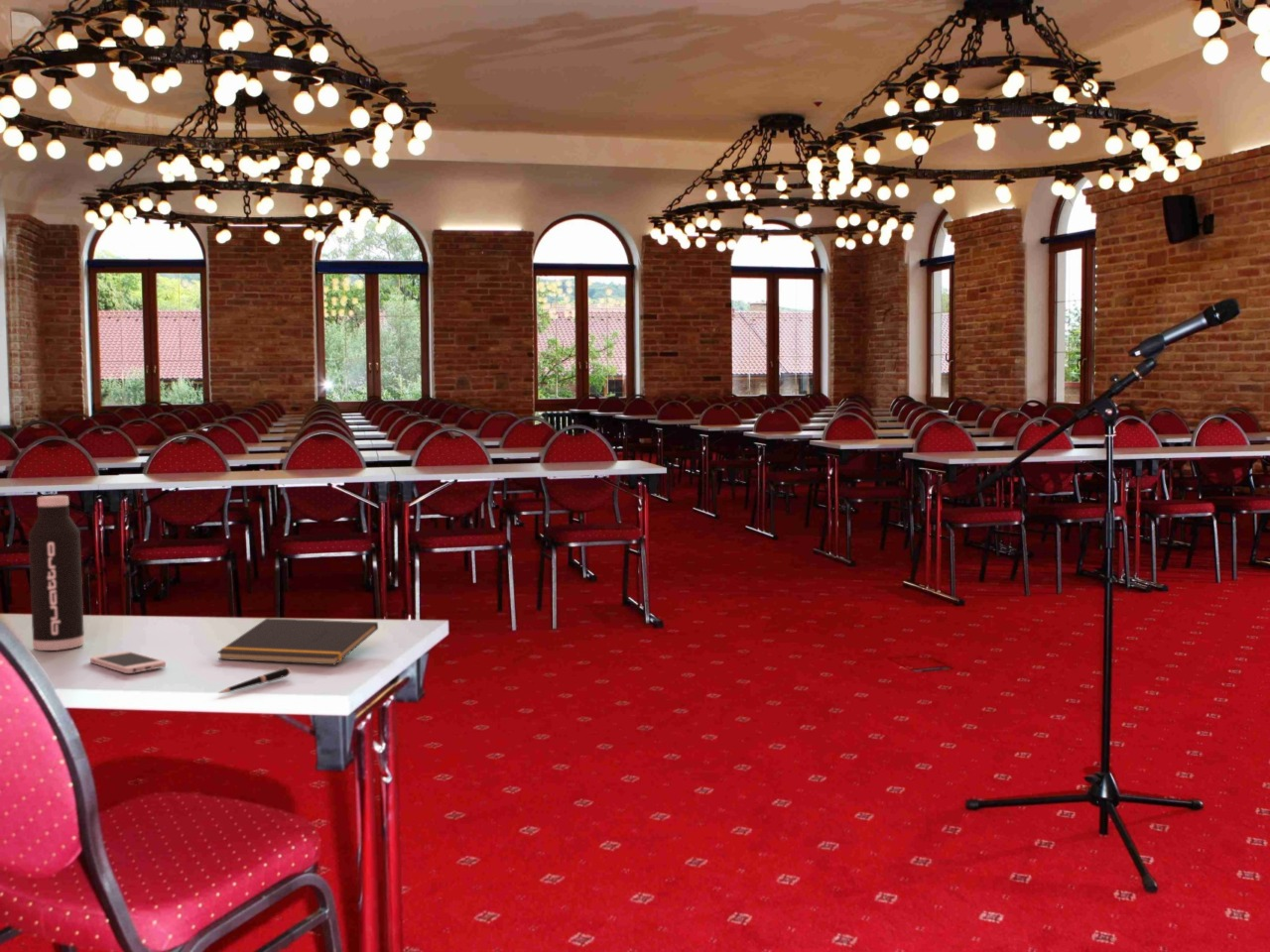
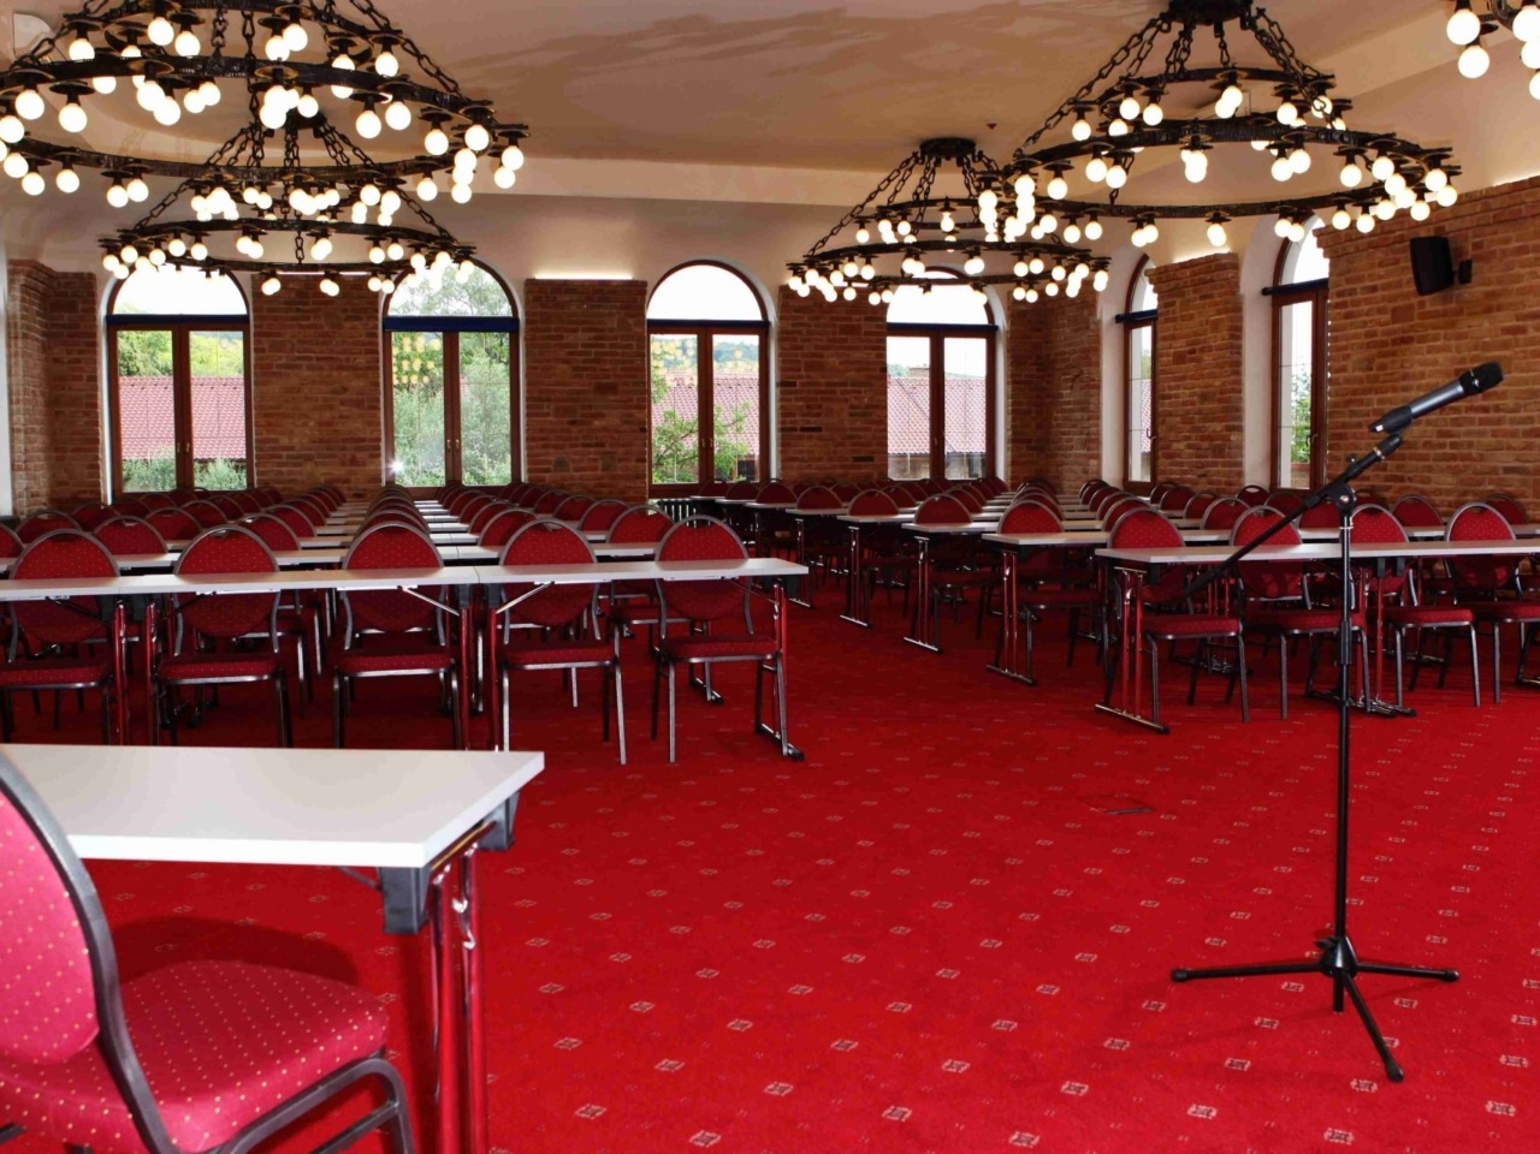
- smartphone [89,651,167,674]
- water bottle [28,495,85,652]
- pen [217,666,292,694]
- notepad [216,617,379,665]
